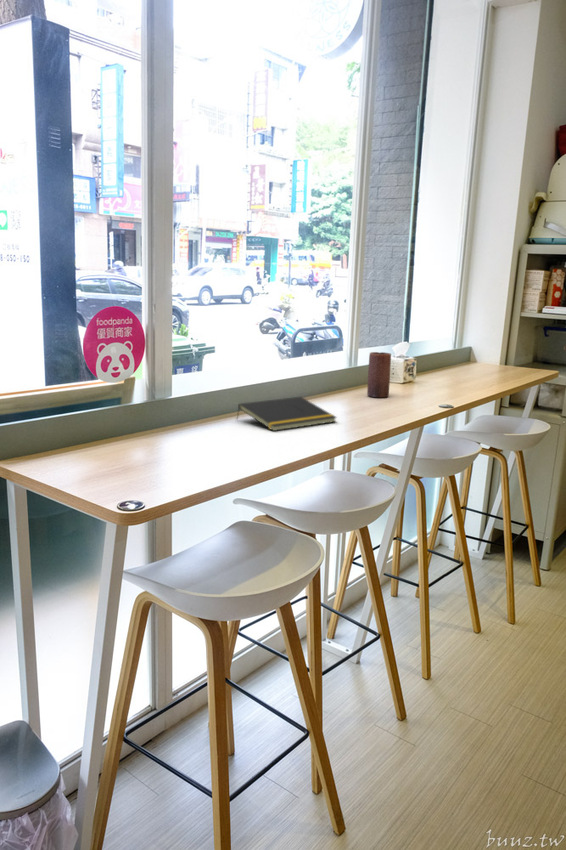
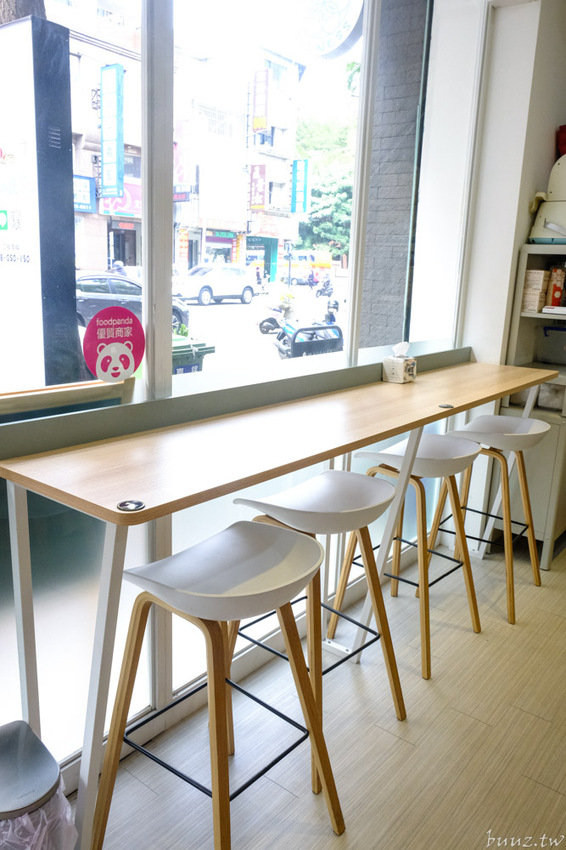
- candle [366,351,392,398]
- notepad [235,396,338,432]
